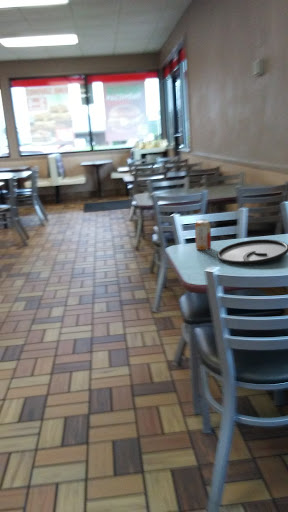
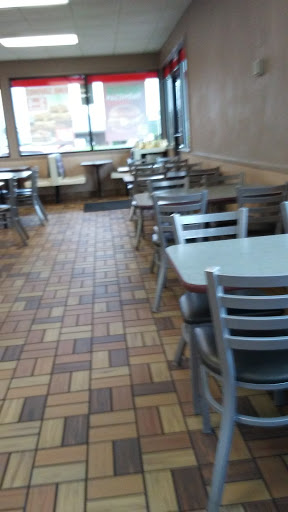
- plate [216,238,288,266]
- beverage can [194,219,212,251]
